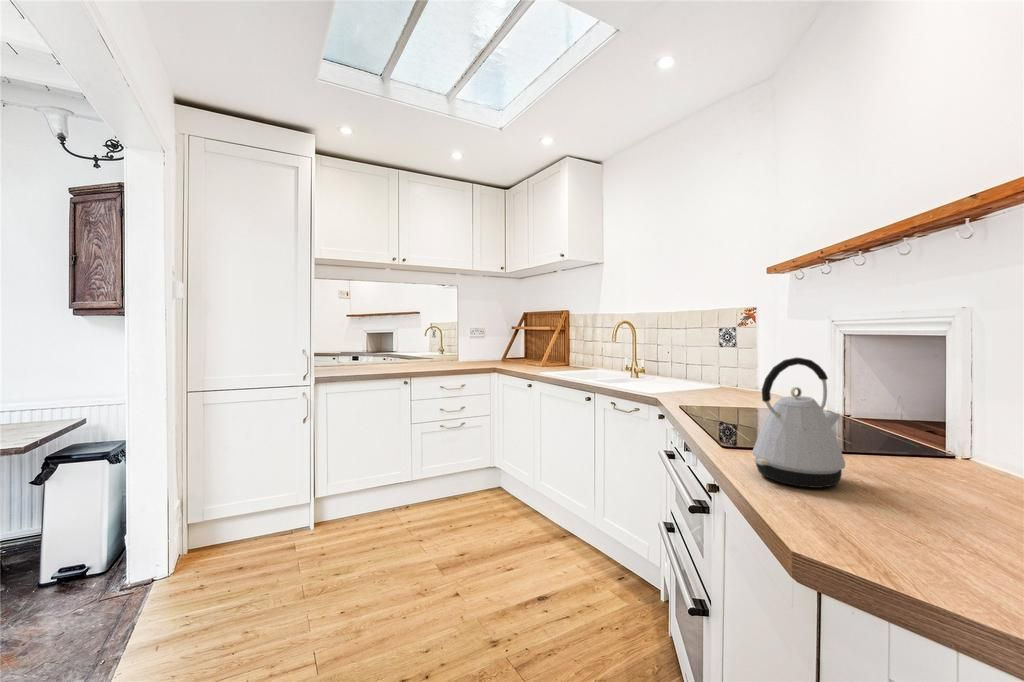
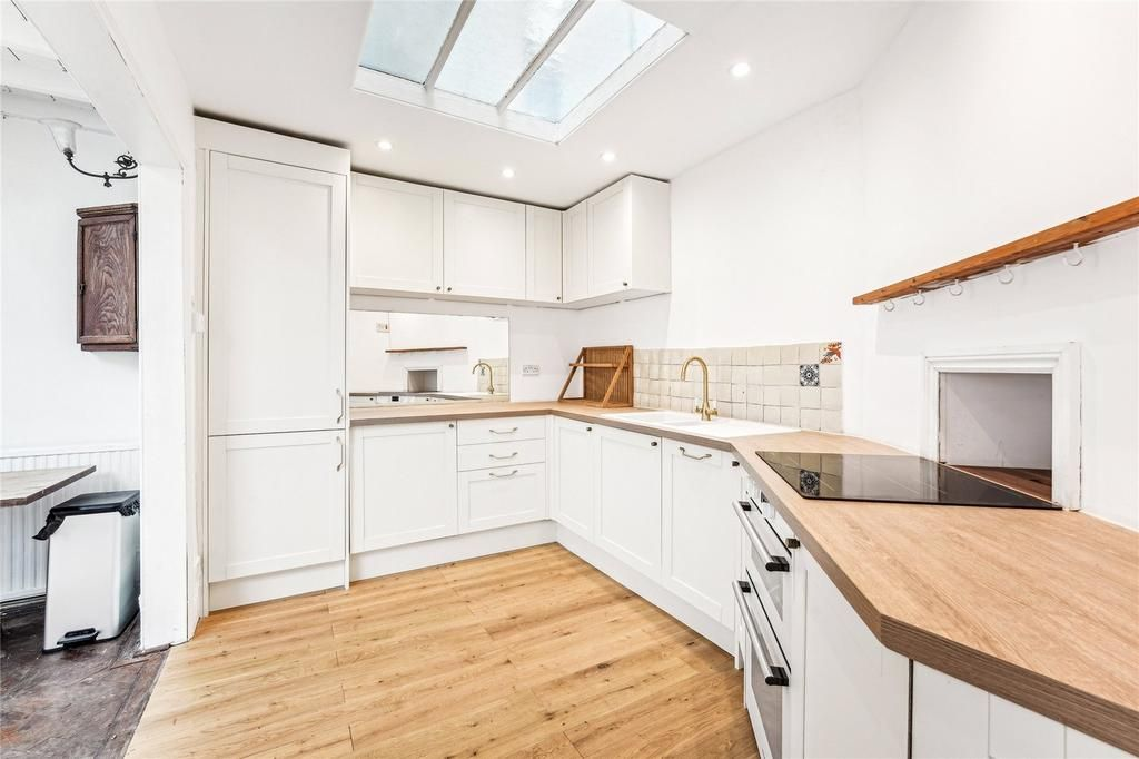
- kettle [752,356,846,489]
